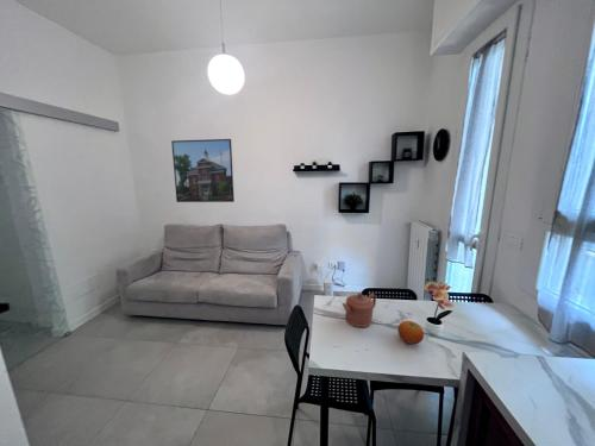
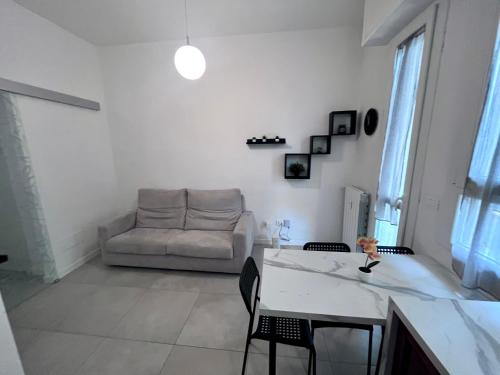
- fruit [396,320,425,345]
- teapot [342,291,377,328]
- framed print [170,138,236,203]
